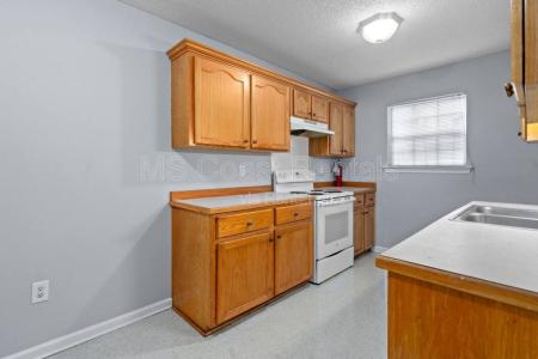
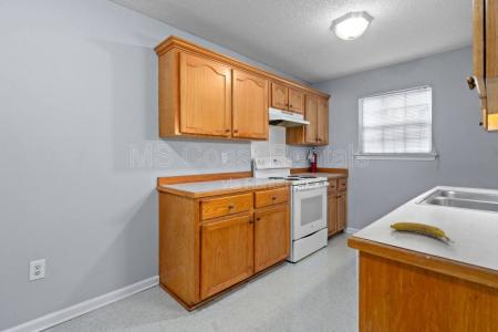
+ fruit [390,221,456,245]
